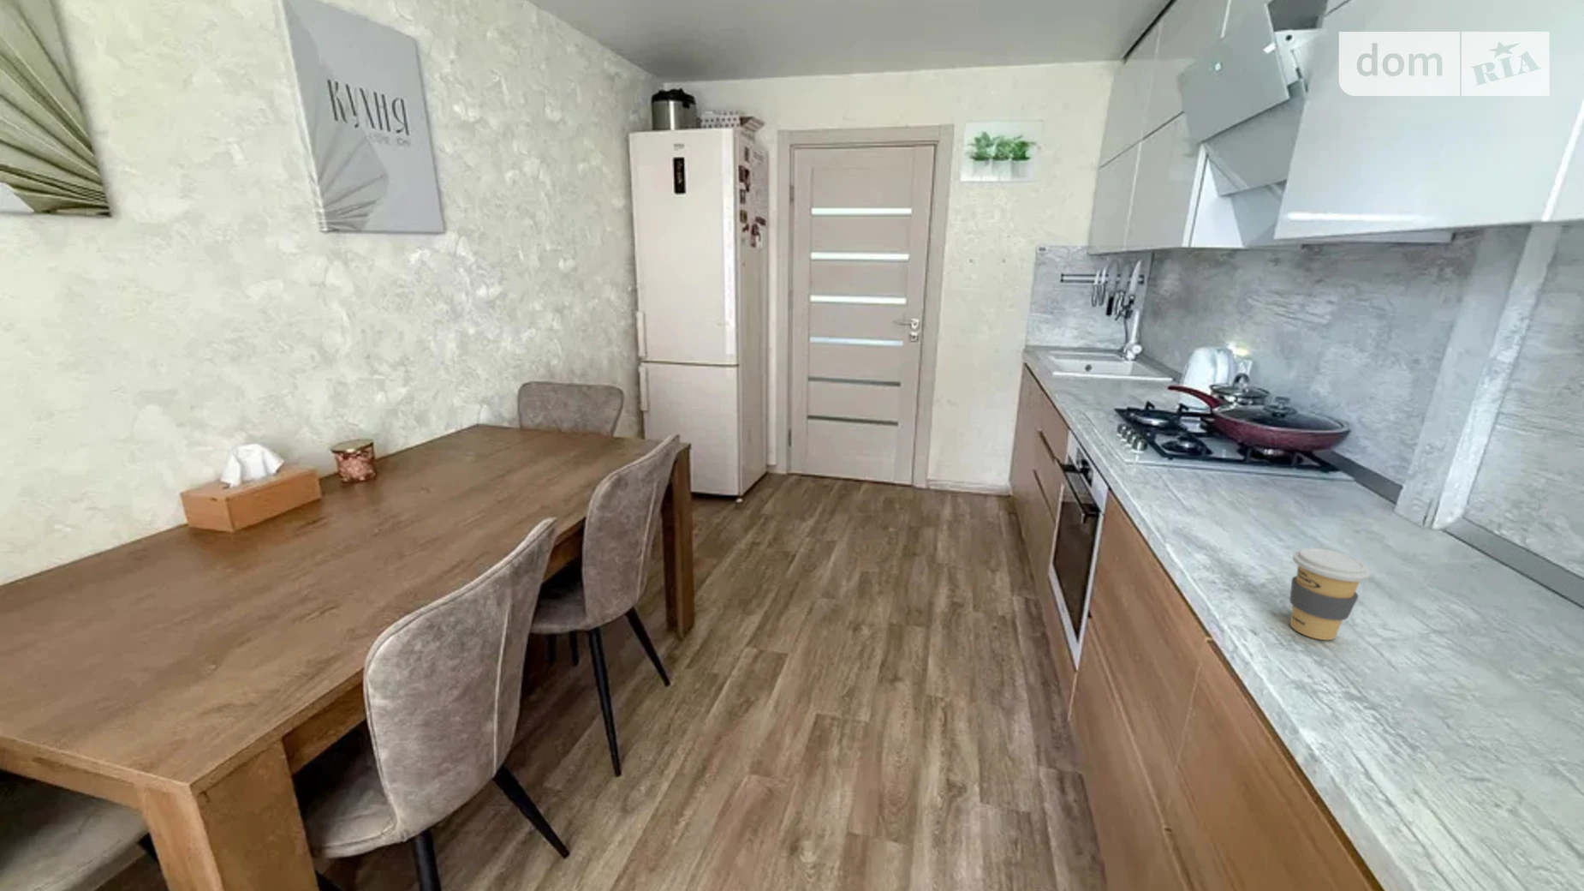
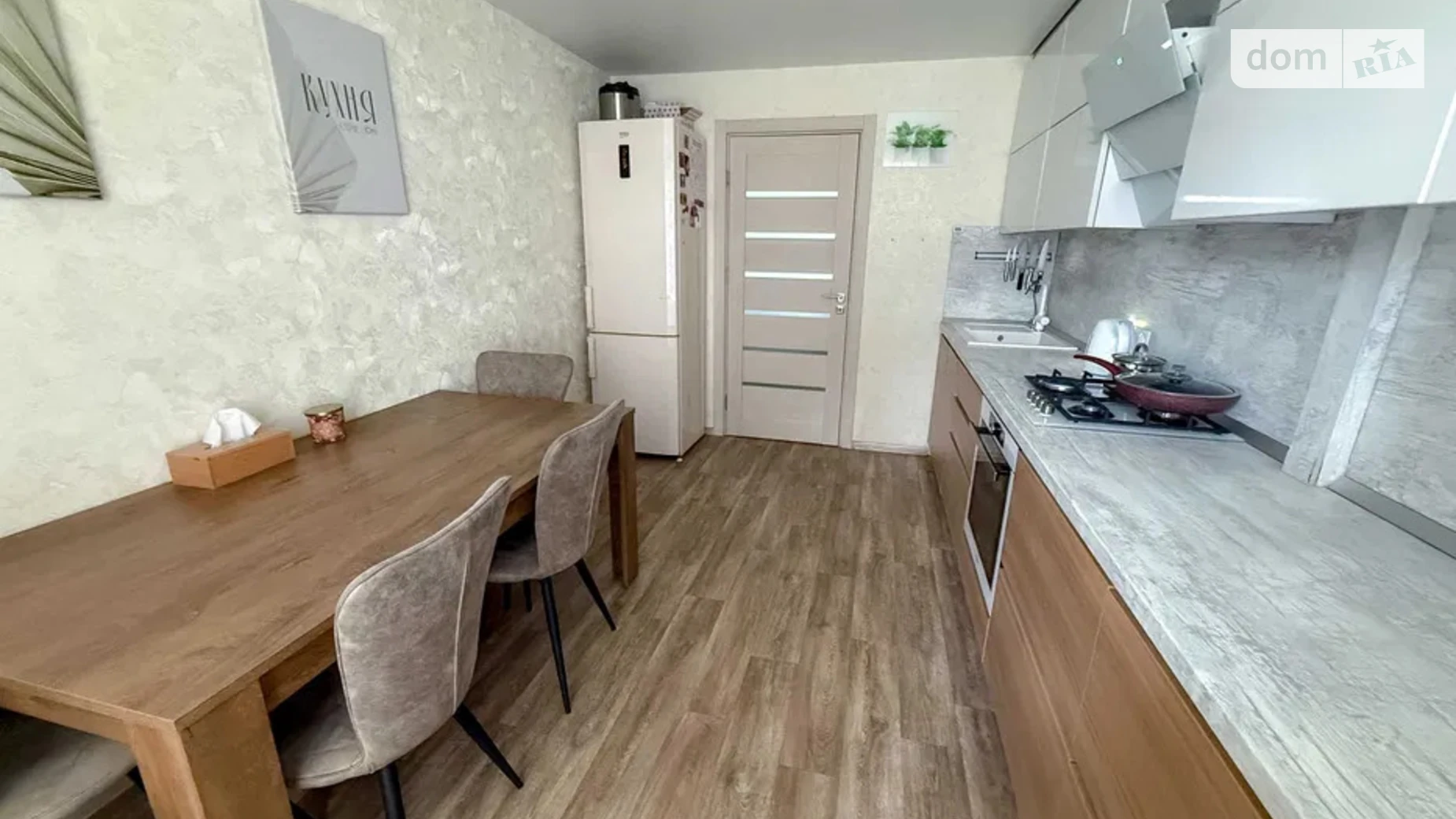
- coffee cup [1288,547,1373,641]
